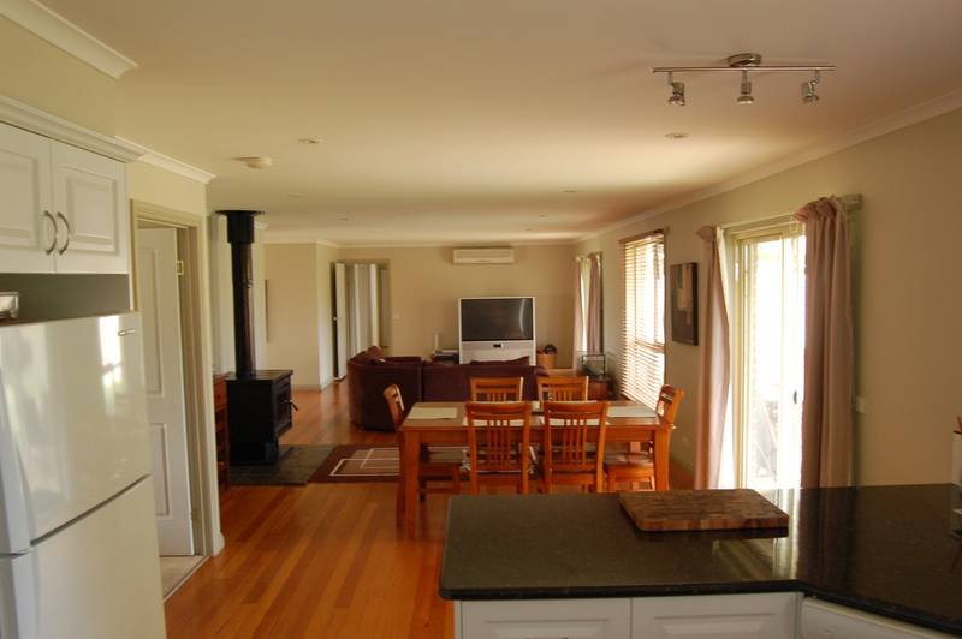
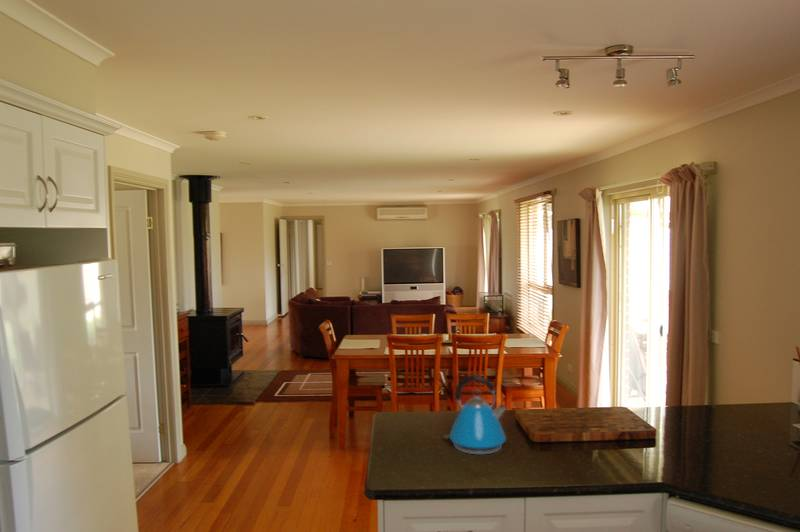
+ kettle [444,374,508,455]
